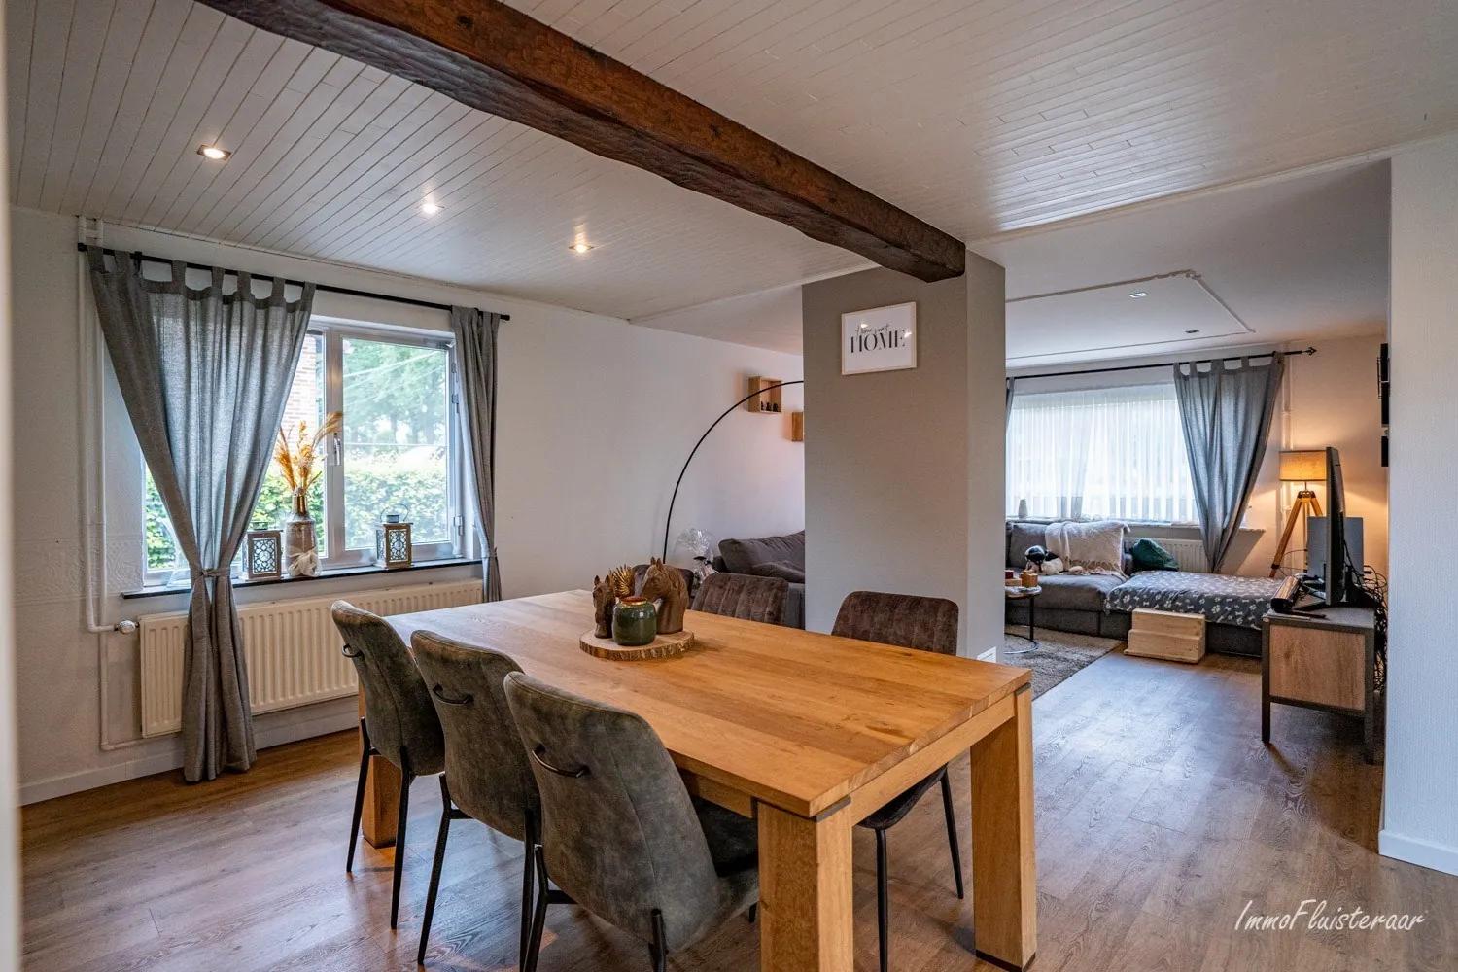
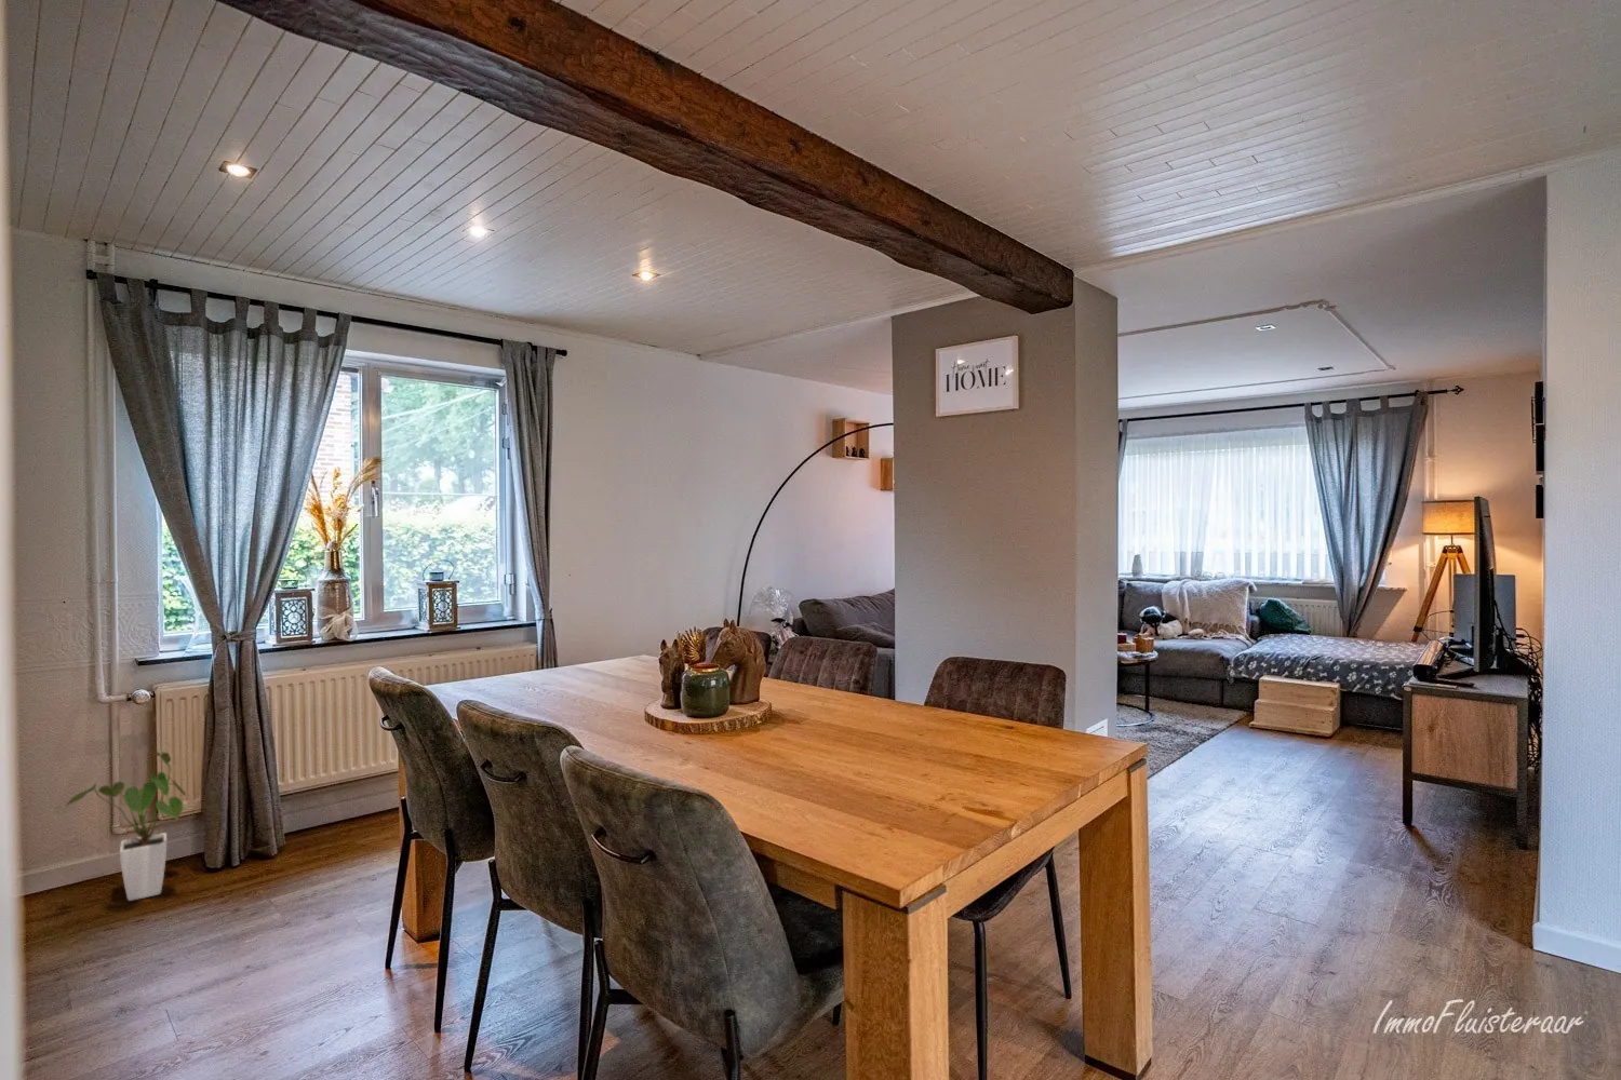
+ house plant [64,751,187,902]
